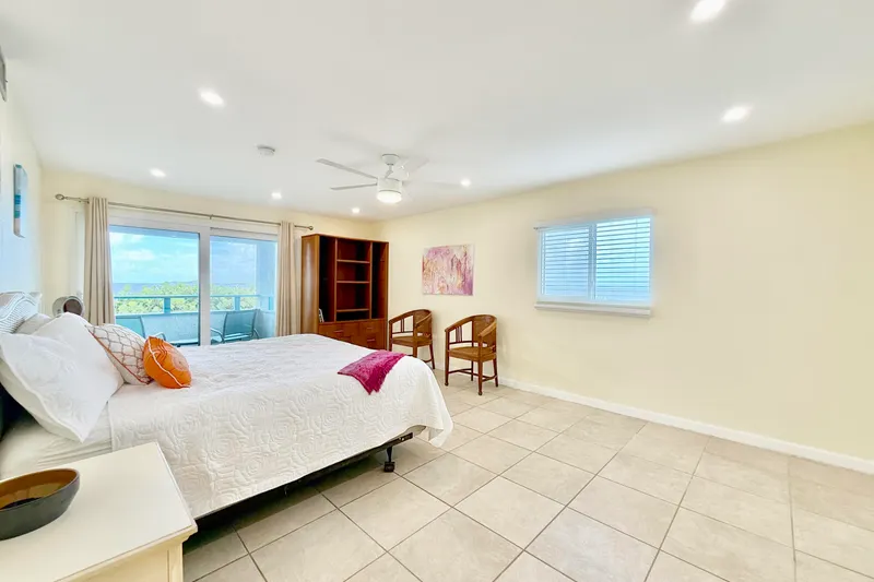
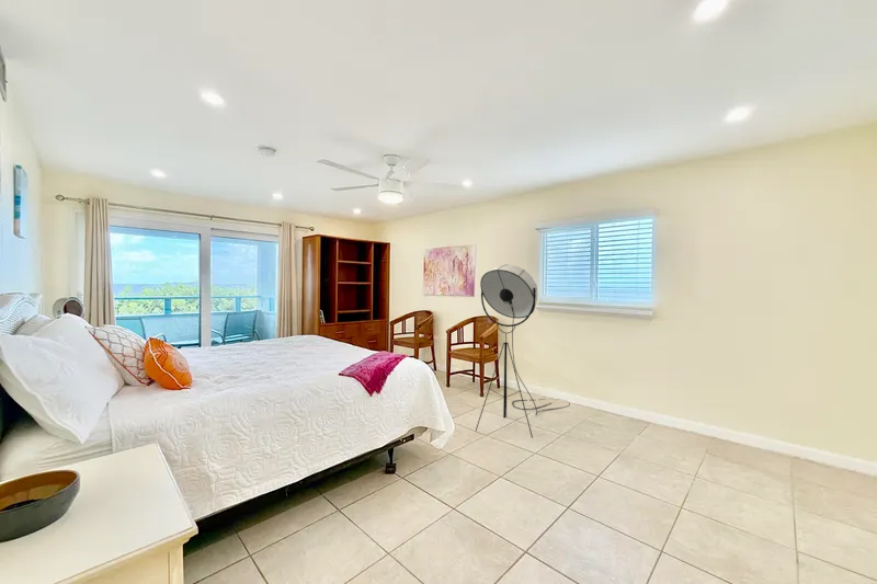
+ floor lamp [475,264,571,438]
